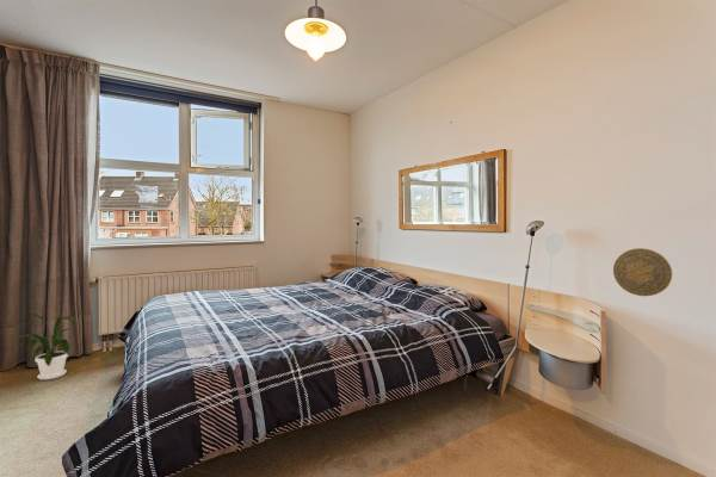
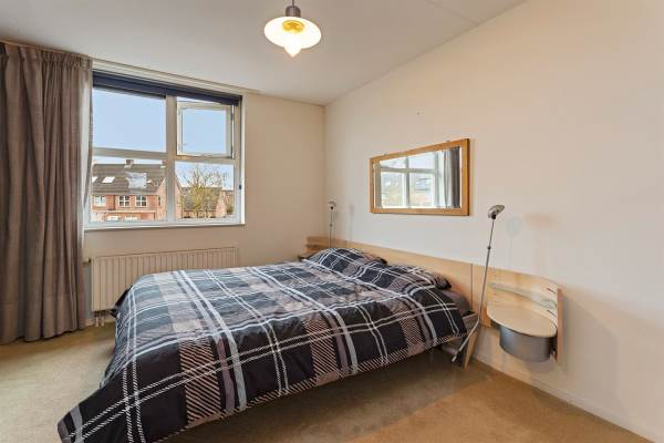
- house plant [4,312,79,380]
- decorative plate [612,247,673,297]
